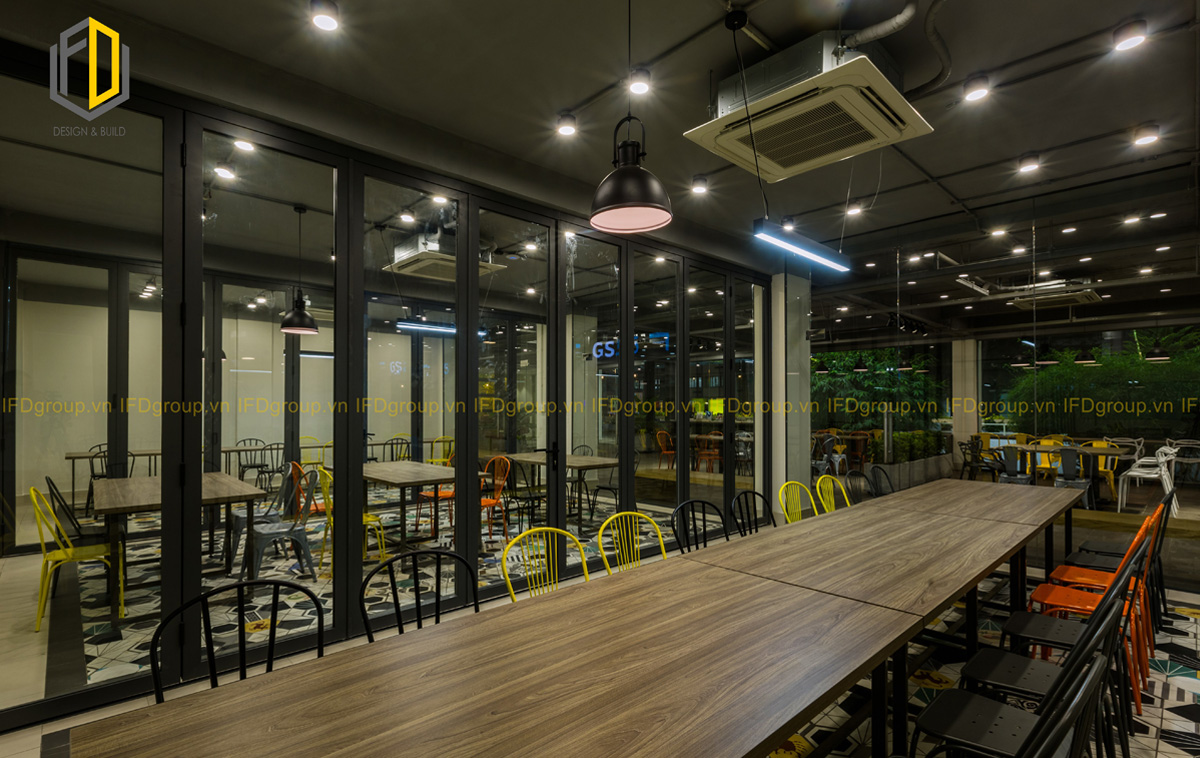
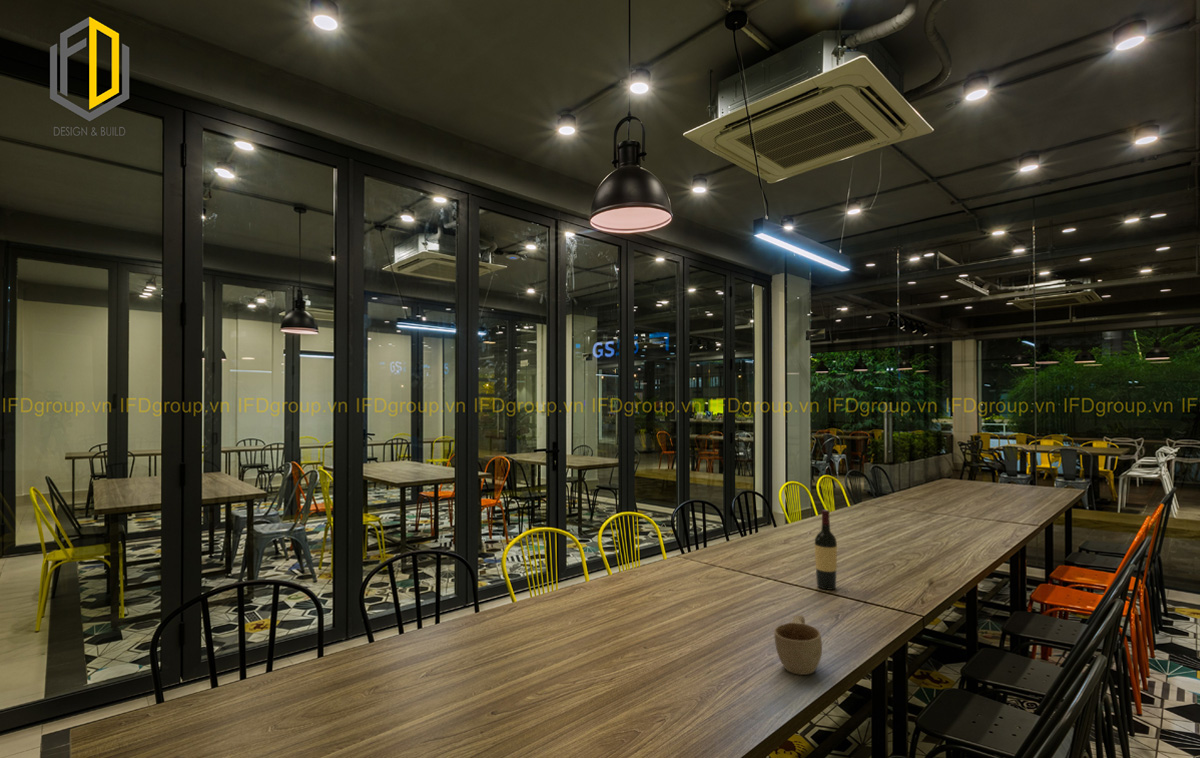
+ cup [773,614,823,676]
+ wine bottle [814,509,838,591]
